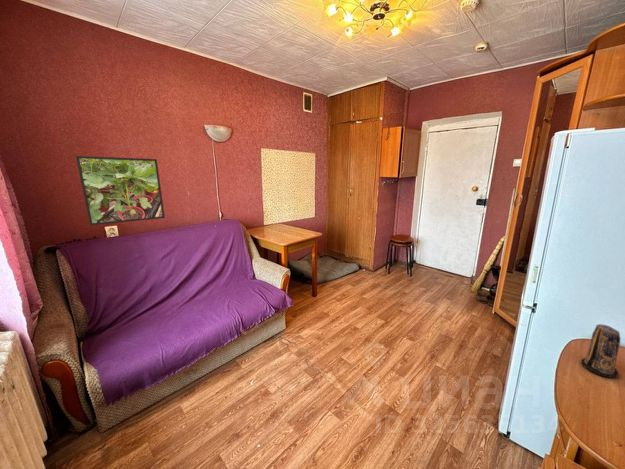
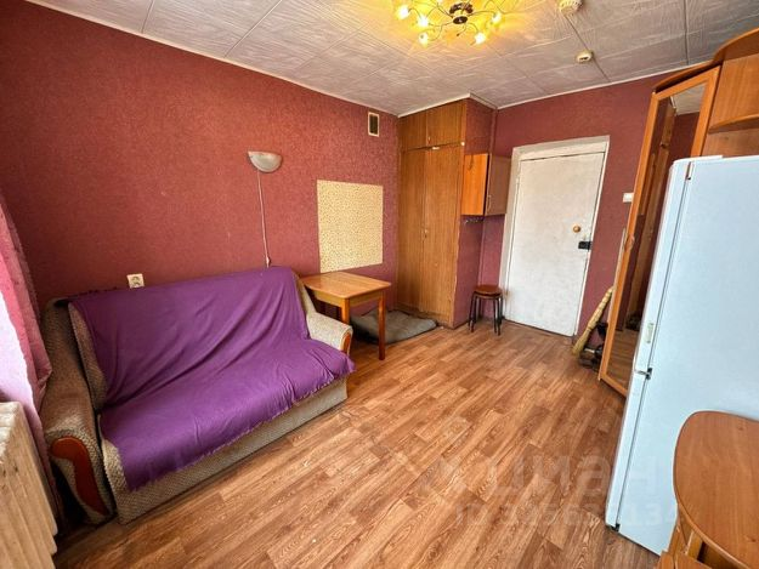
- candle [580,323,621,379]
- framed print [75,155,166,226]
